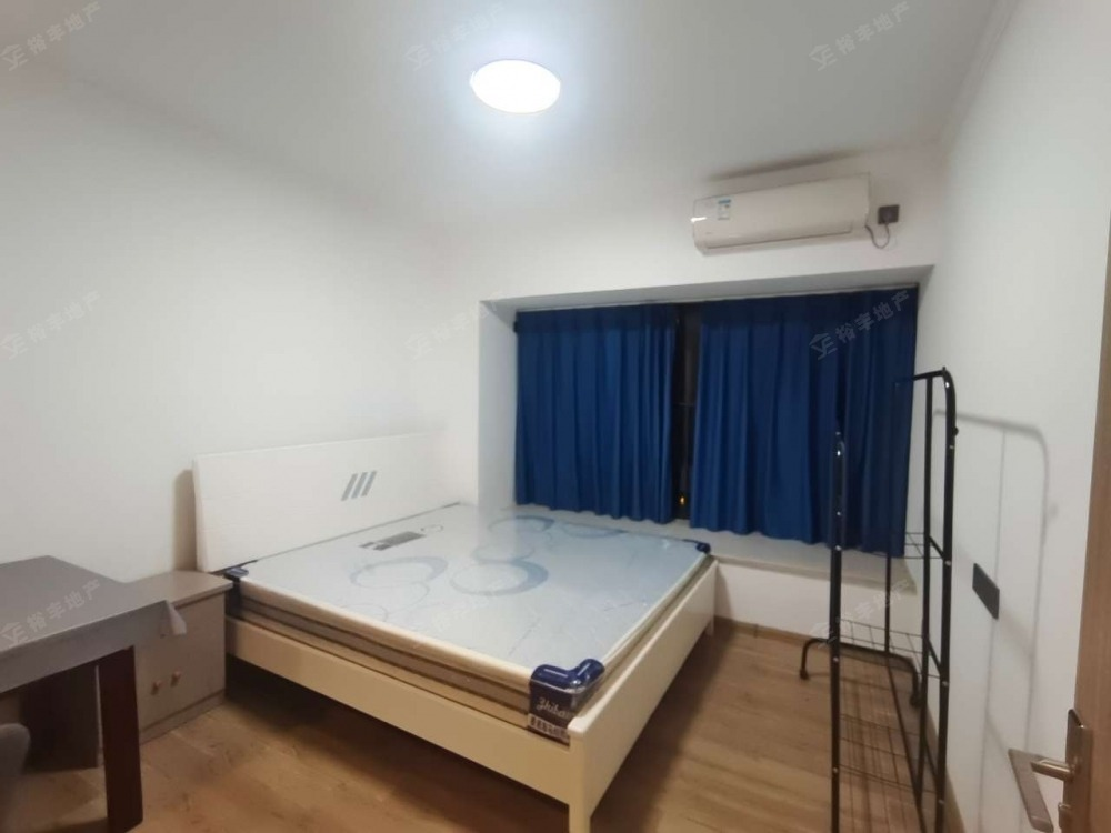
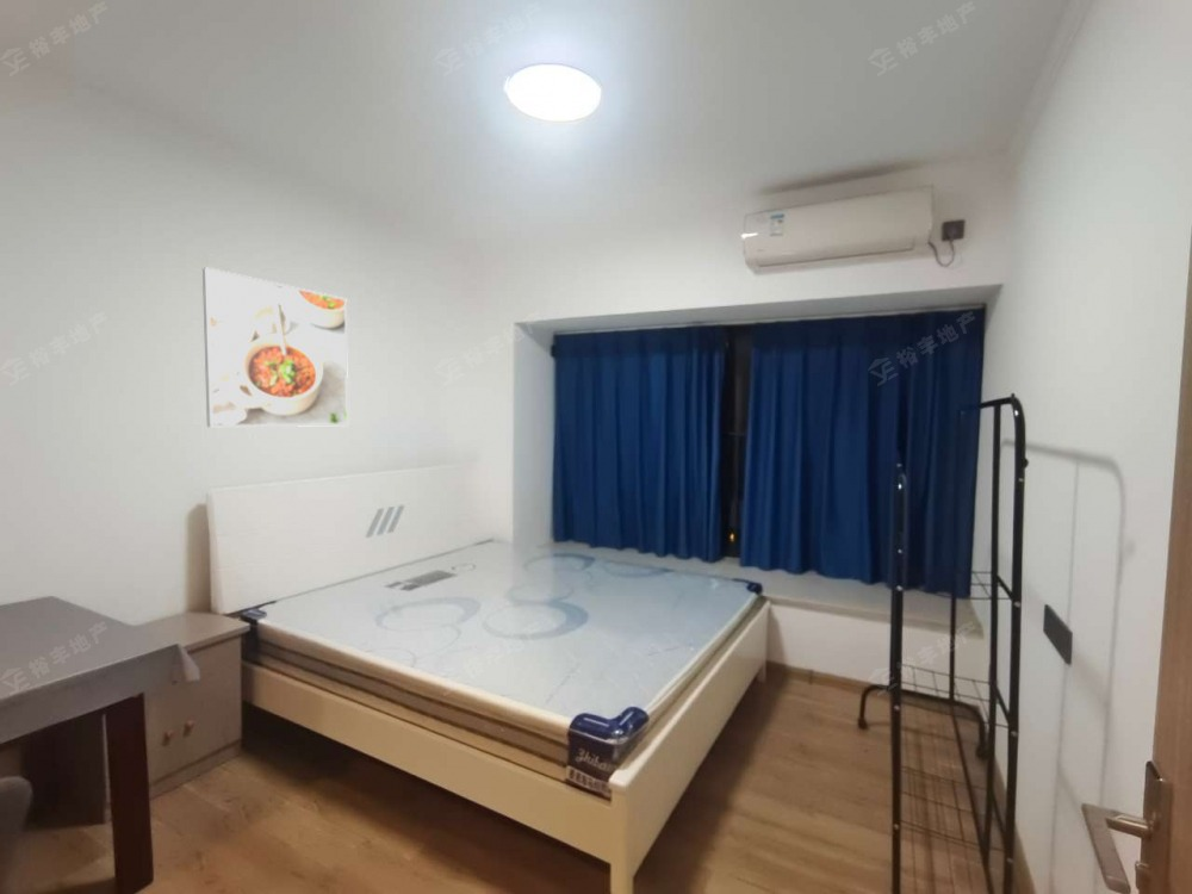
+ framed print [201,267,349,428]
